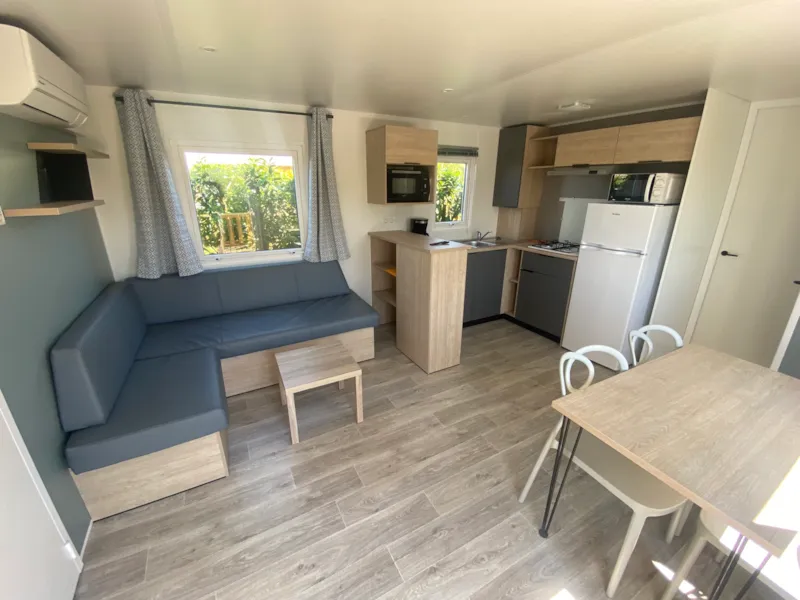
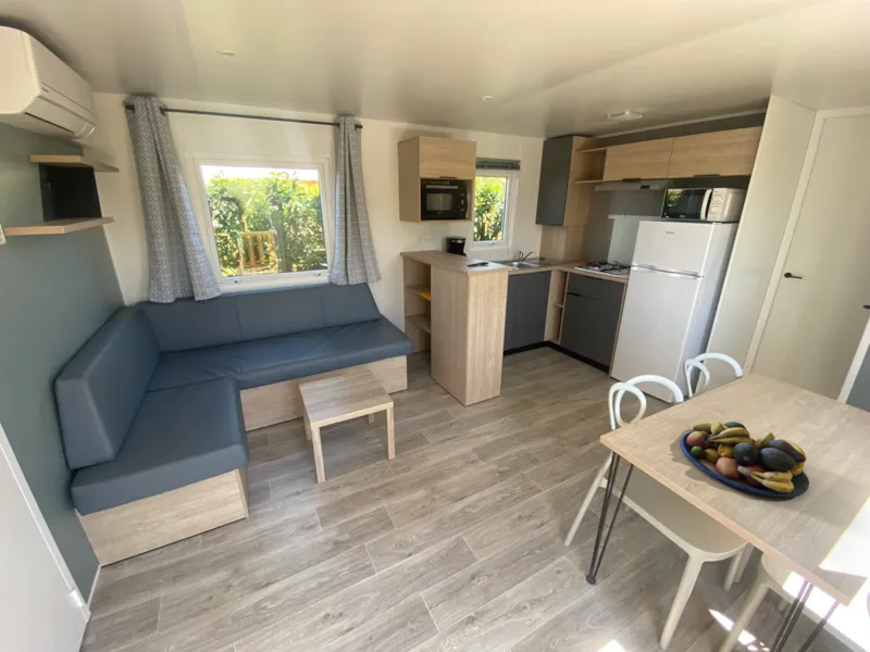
+ fruit bowl [680,419,810,499]
